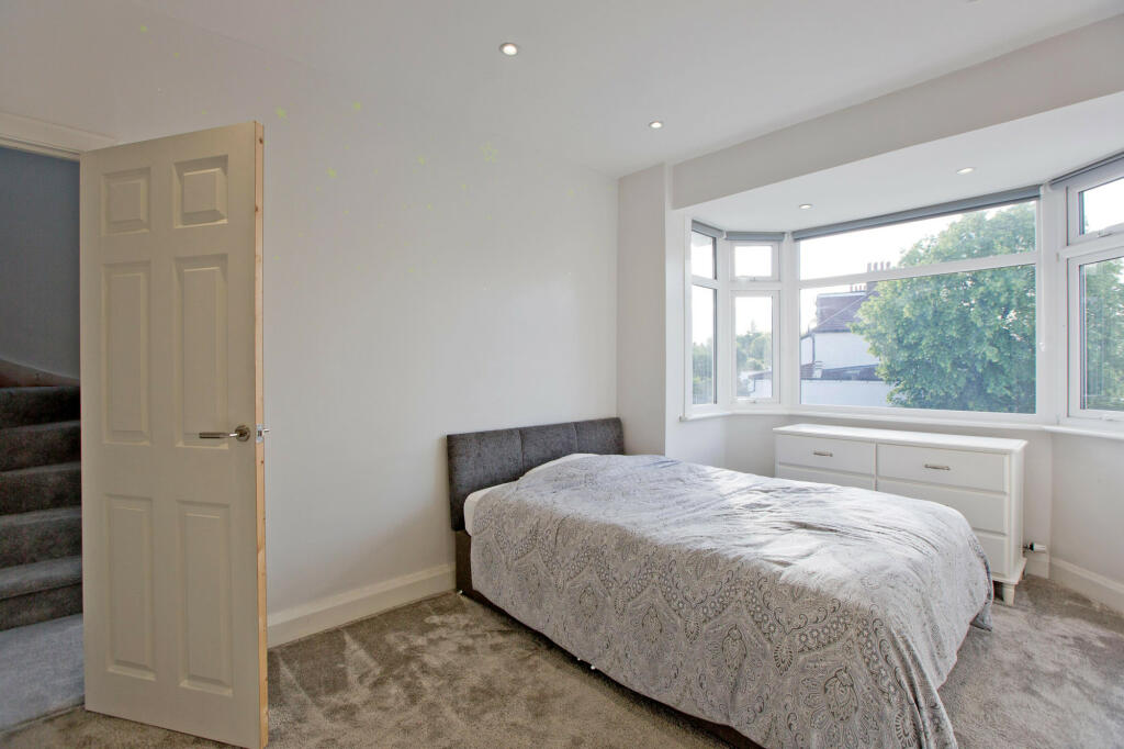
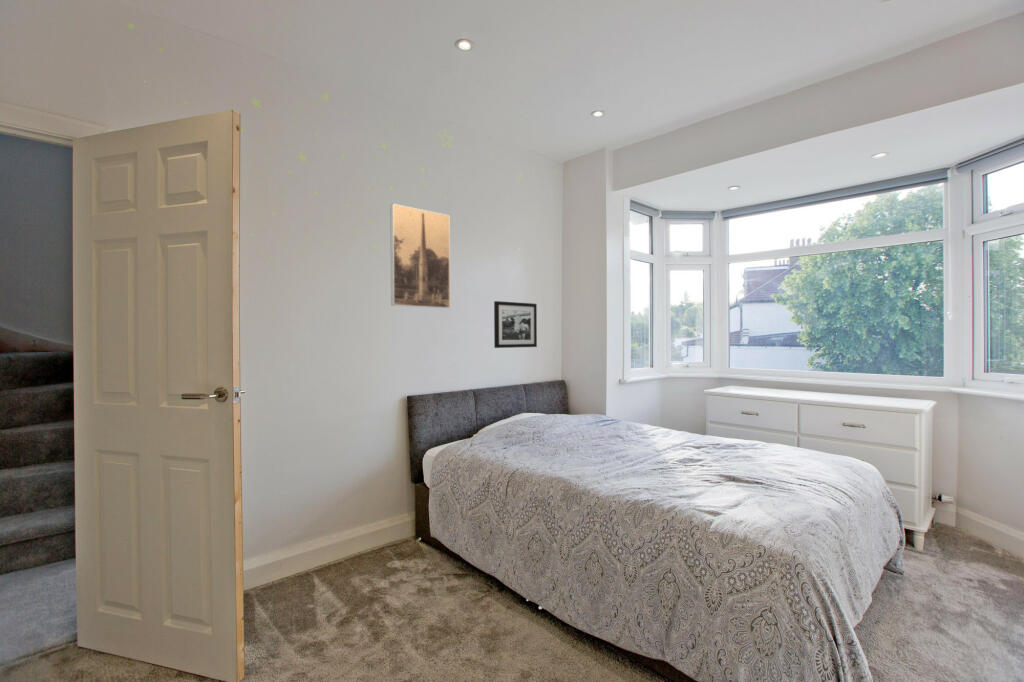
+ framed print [389,203,451,309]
+ picture frame [493,300,538,349]
